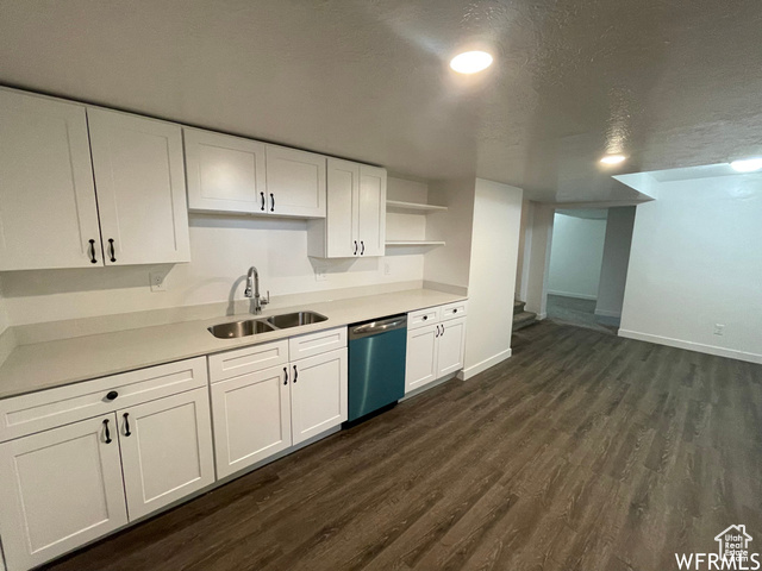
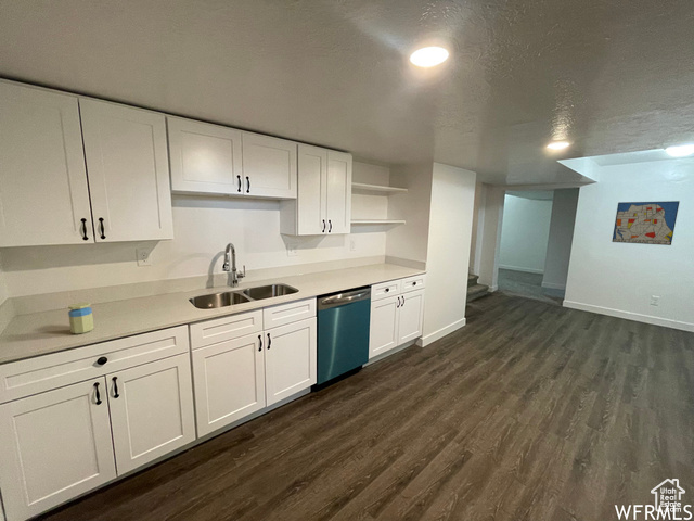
+ wall art [611,200,681,246]
+ jar [67,302,94,334]
